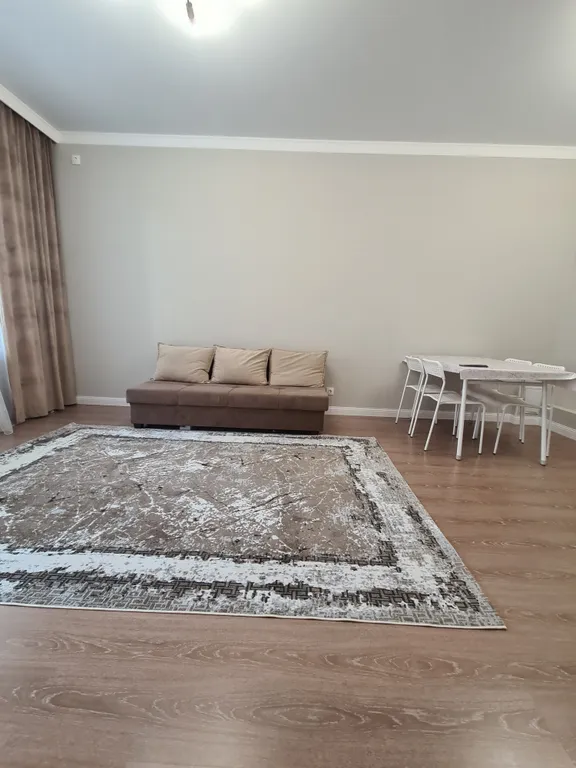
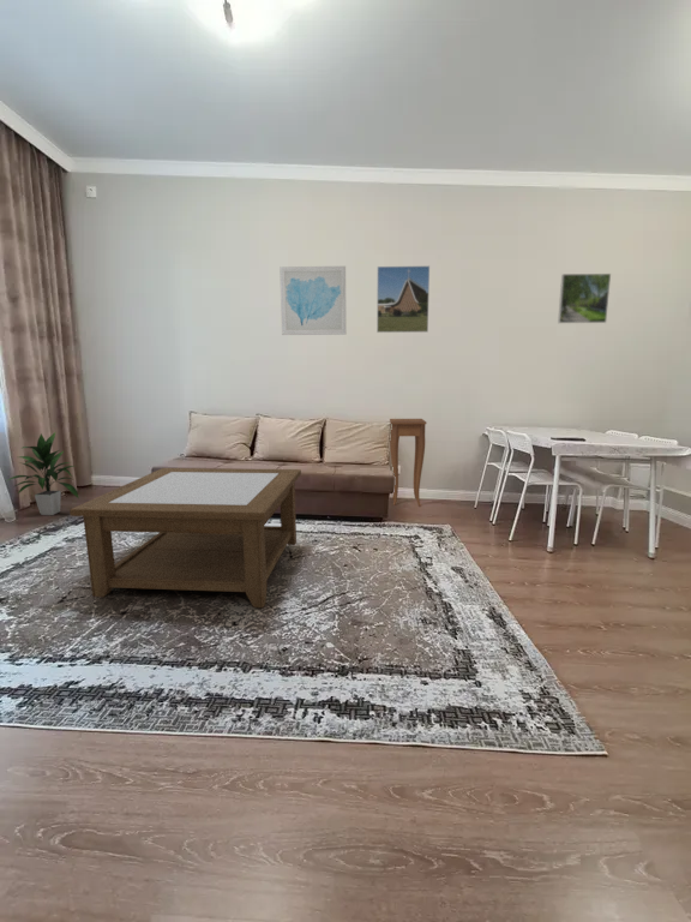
+ side table [389,418,428,507]
+ coffee table [68,467,302,609]
+ indoor plant [7,431,80,516]
+ wall art [278,265,347,336]
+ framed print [557,273,612,324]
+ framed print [375,265,431,334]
